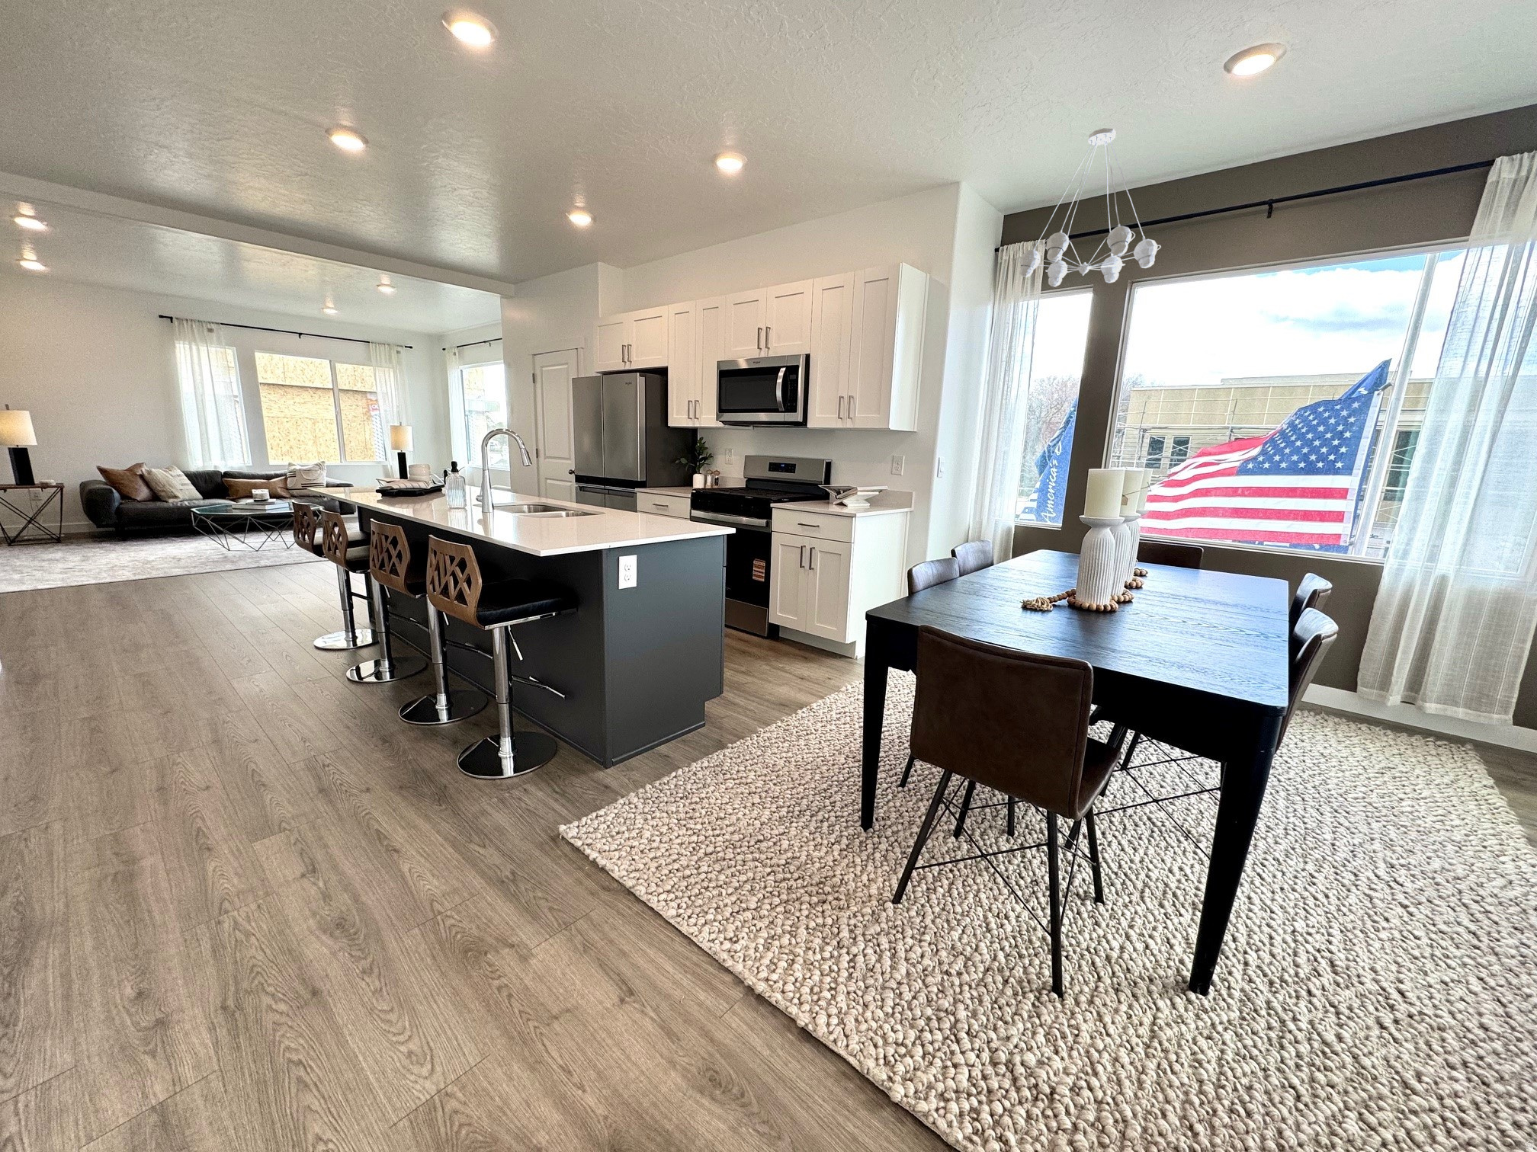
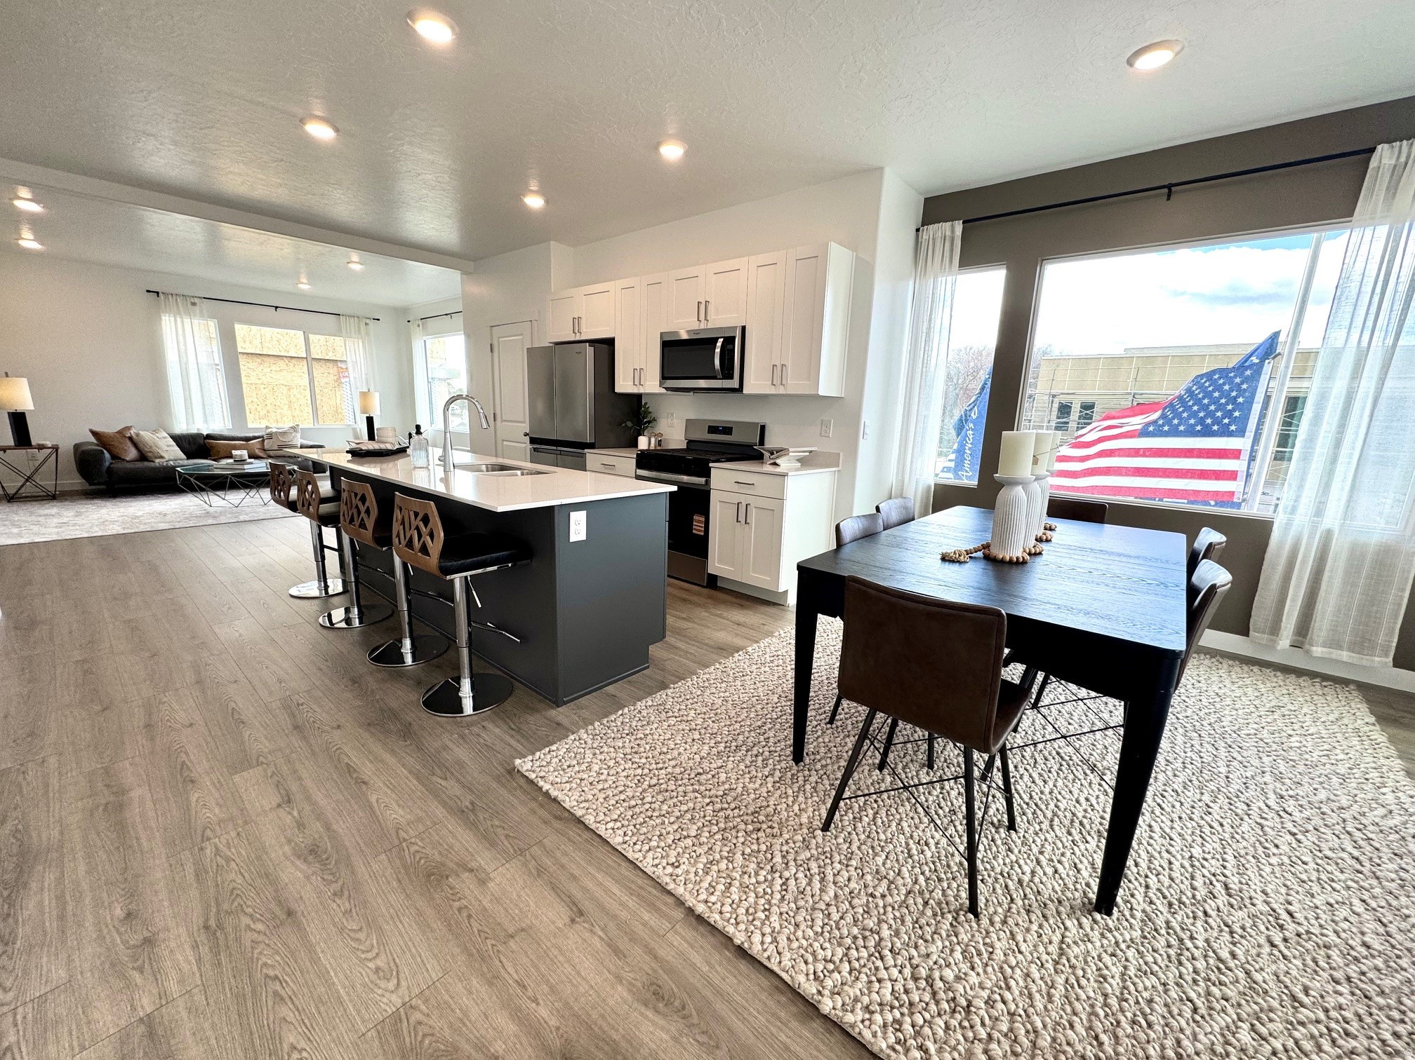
- chandelier [1017,127,1162,287]
